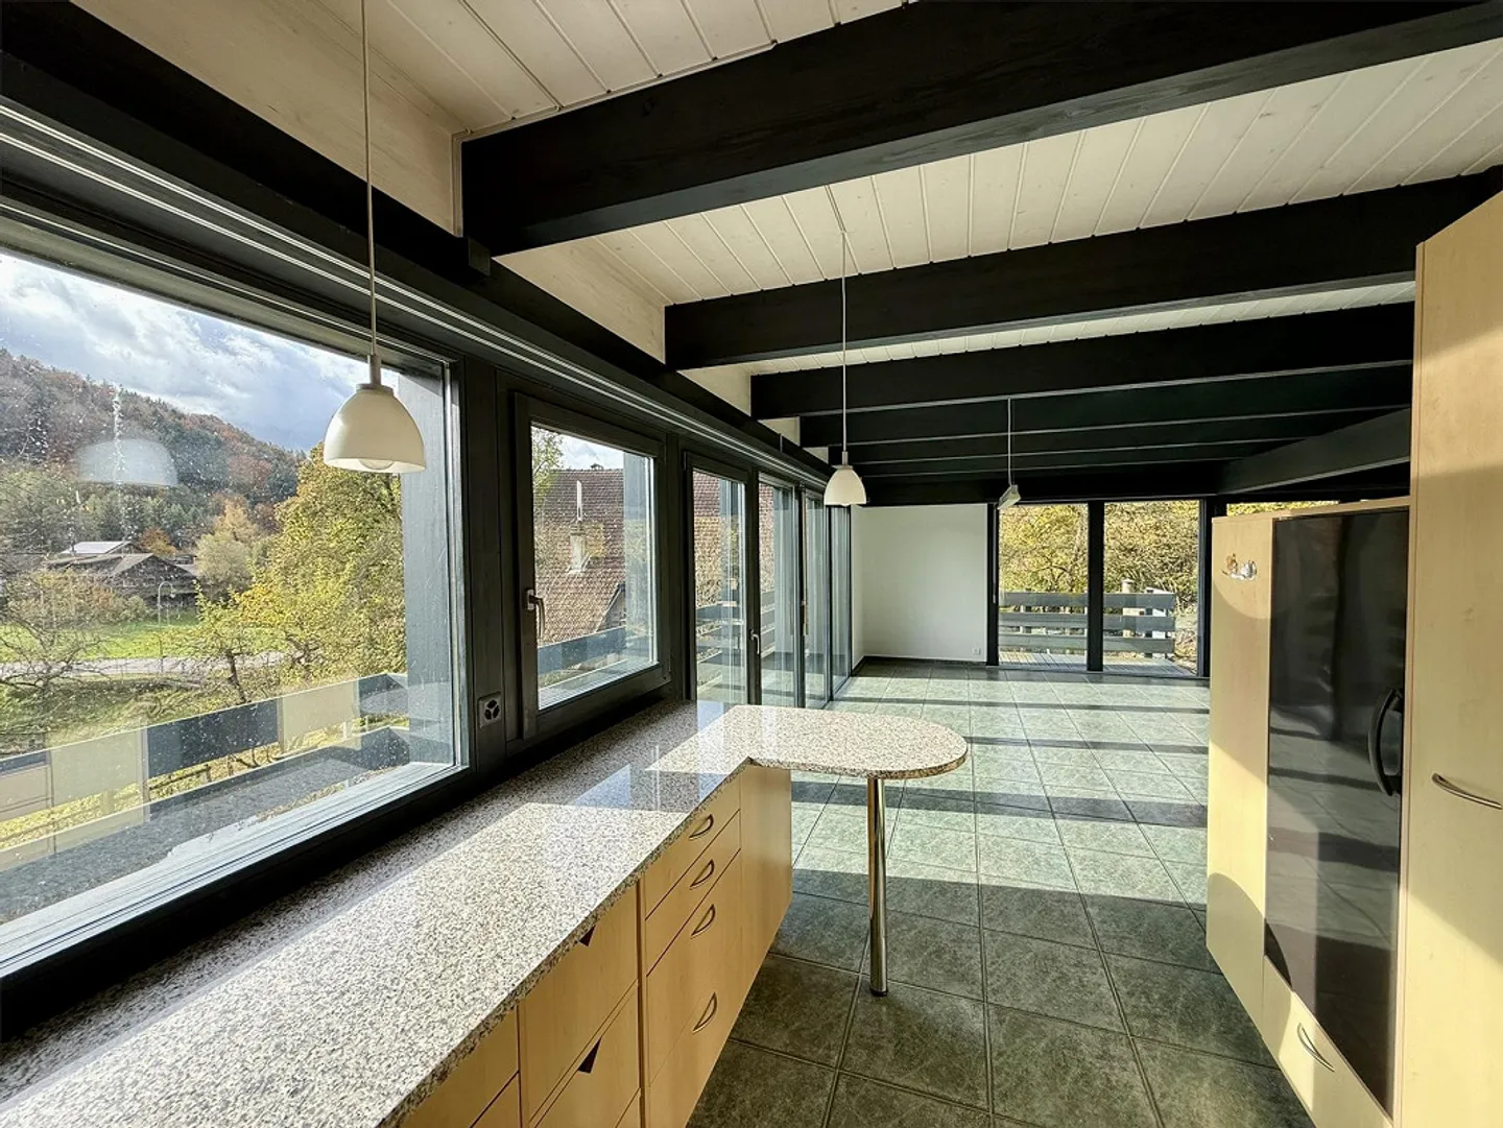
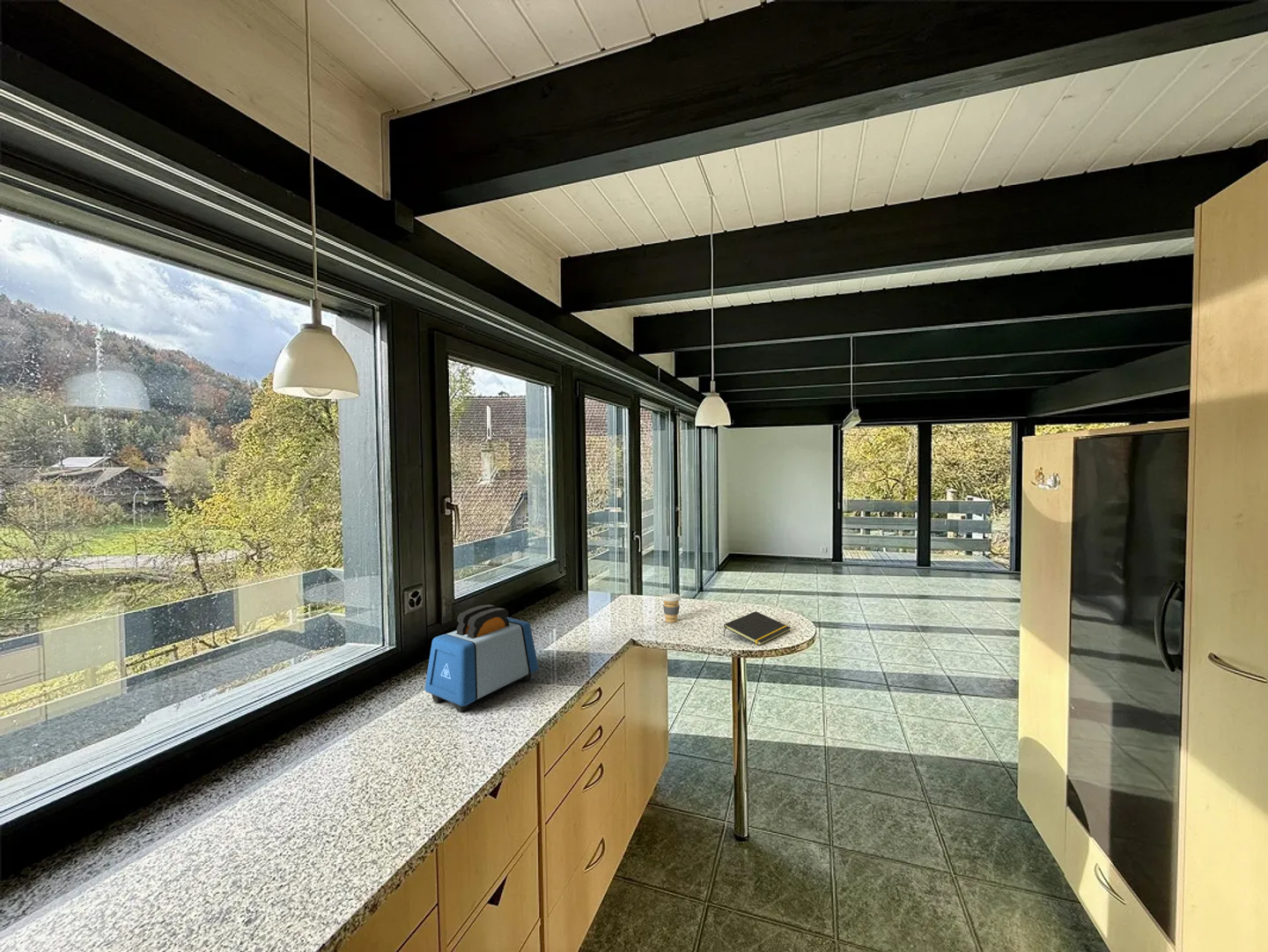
+ notepad [723,611,792,646]
+ toaster [424,604,539,713]
+ coffee cup [661,593,682,624]
